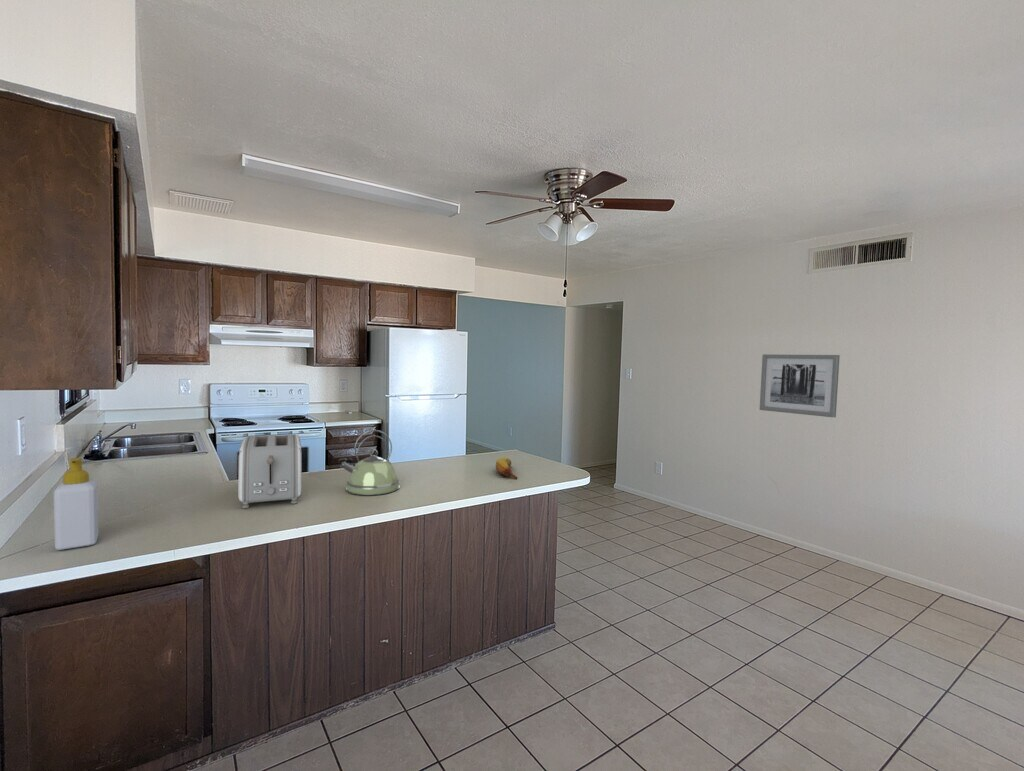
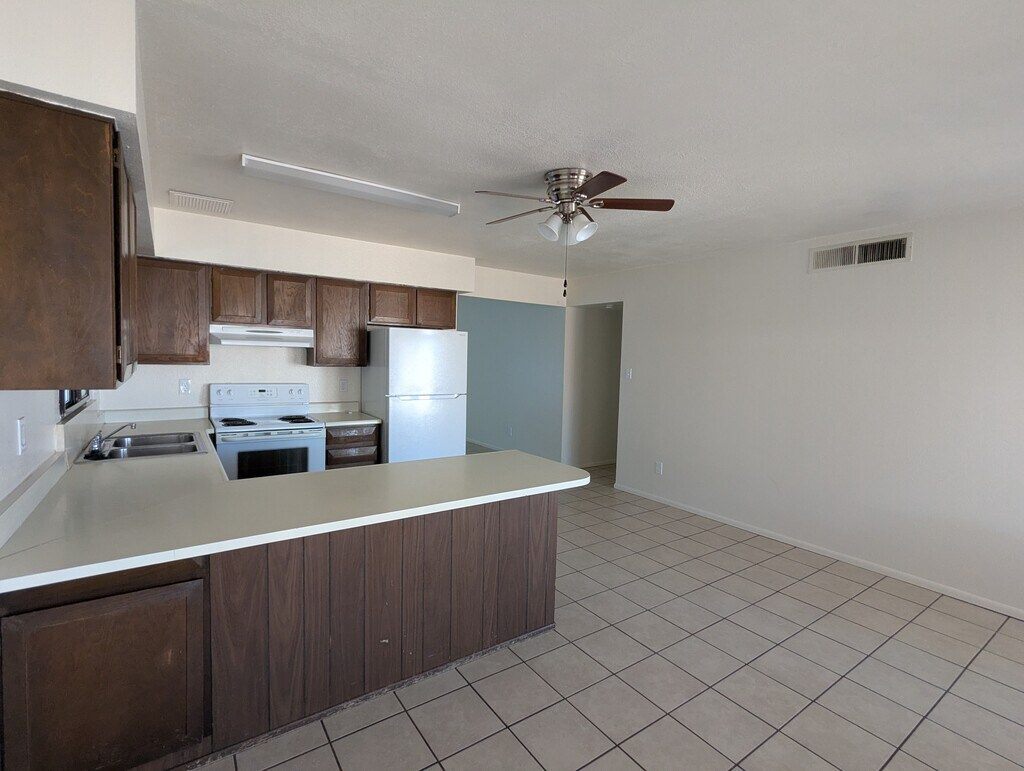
- fruit [495,456,518,480]
- toaster [237,433,303,509]
- soap bottle [53,457,99,551]
- kettle [337,429,401,496]
- wall art [759,353,841,418]
